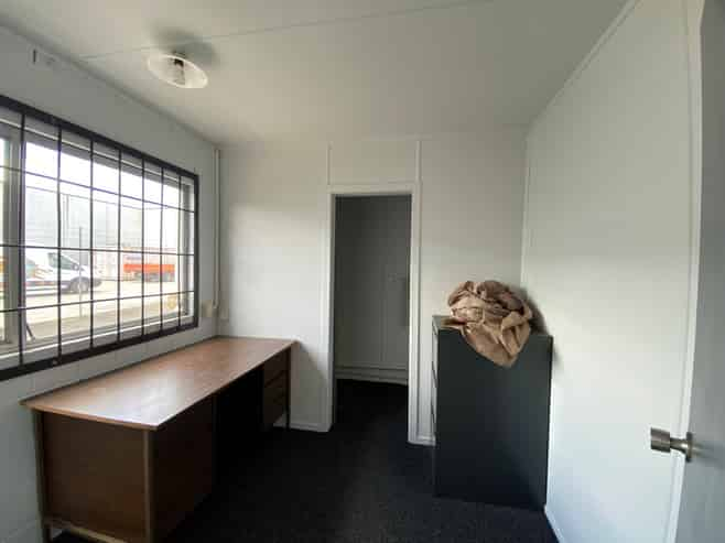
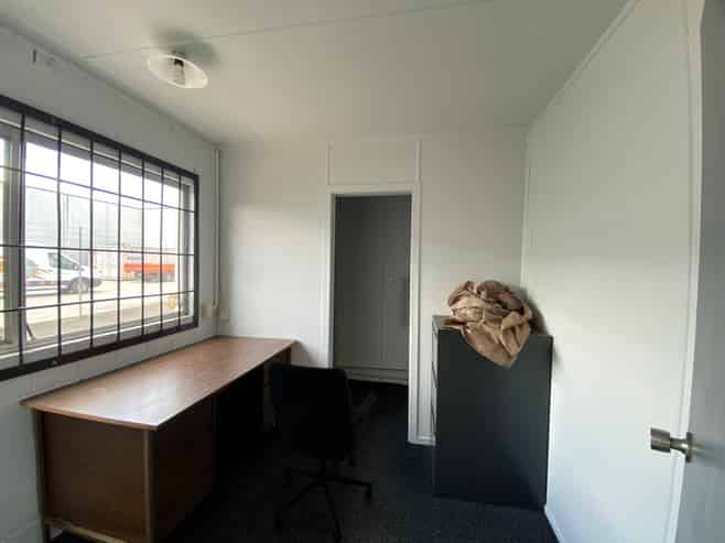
+ office chair [268,360,377,543]
